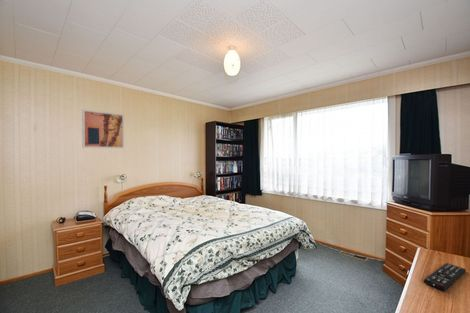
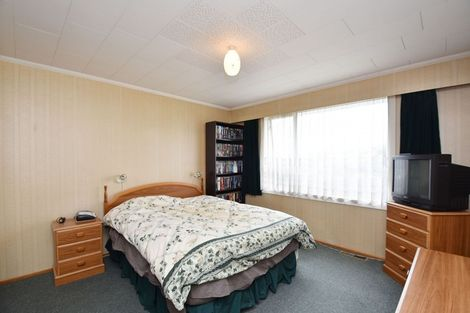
- wall art [81,108,125,149]
- remote control [423,262,467,292]
